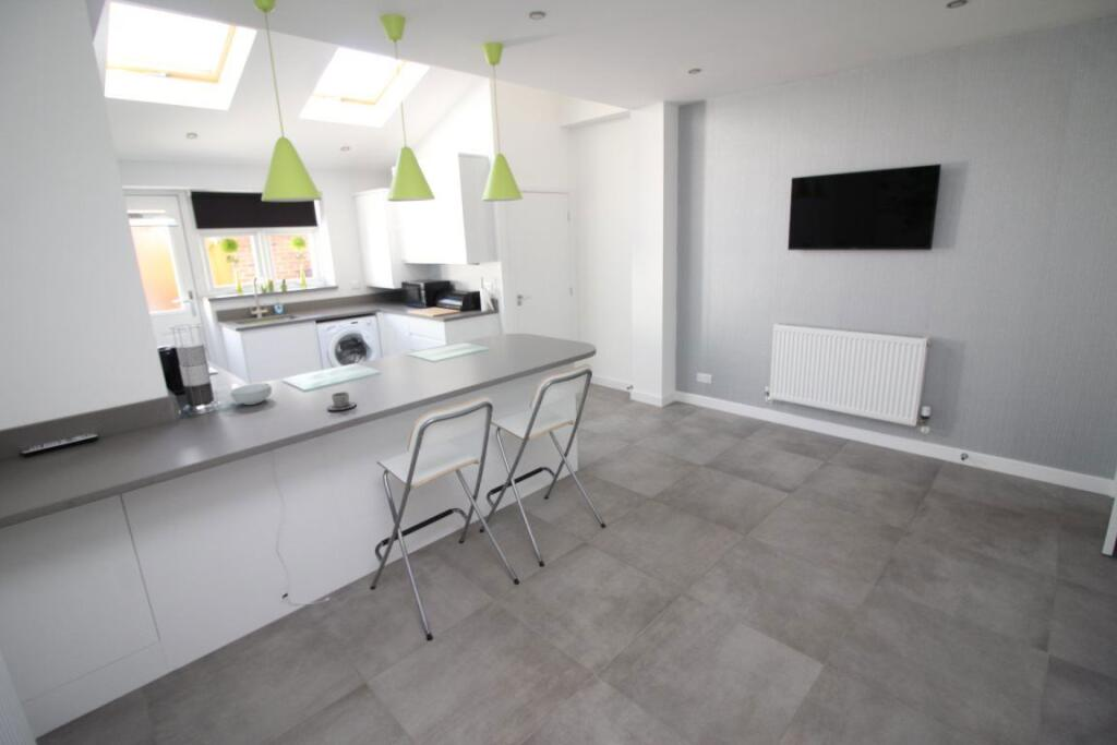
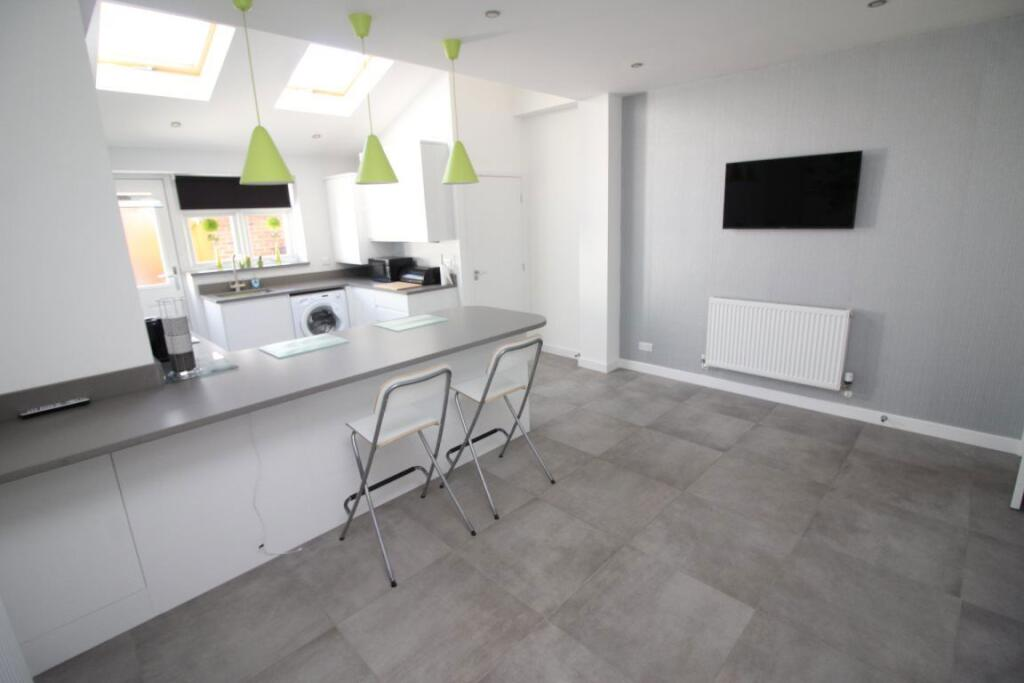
- cereal bowl [229,383,273,406]
- cup [326,390,358,411]
